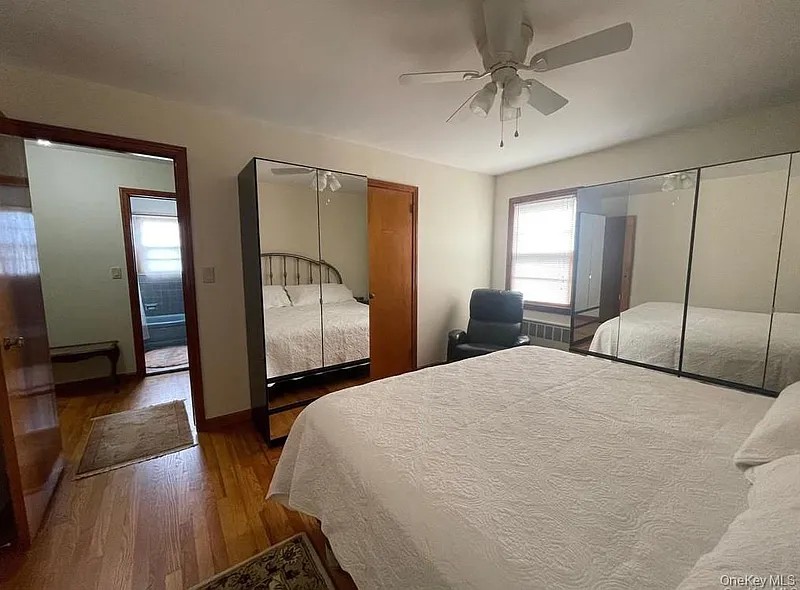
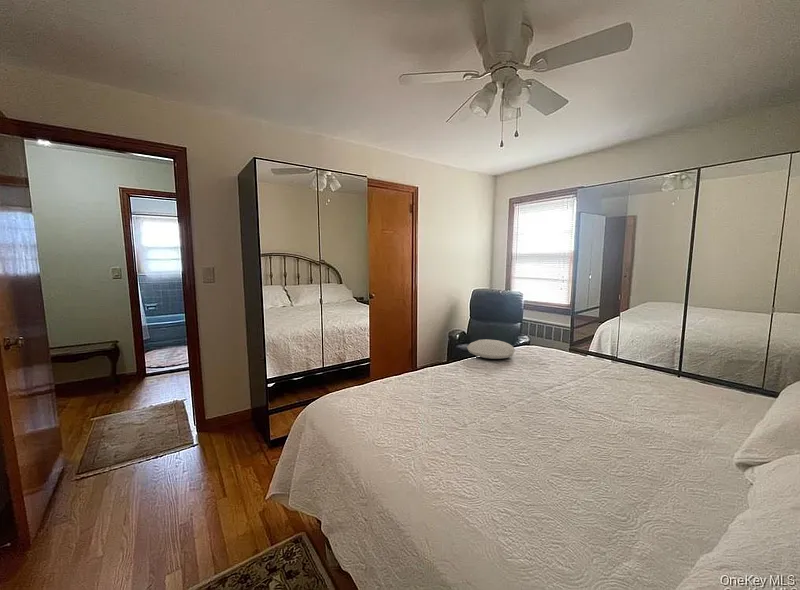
+ cushion [466,338,516,360]
